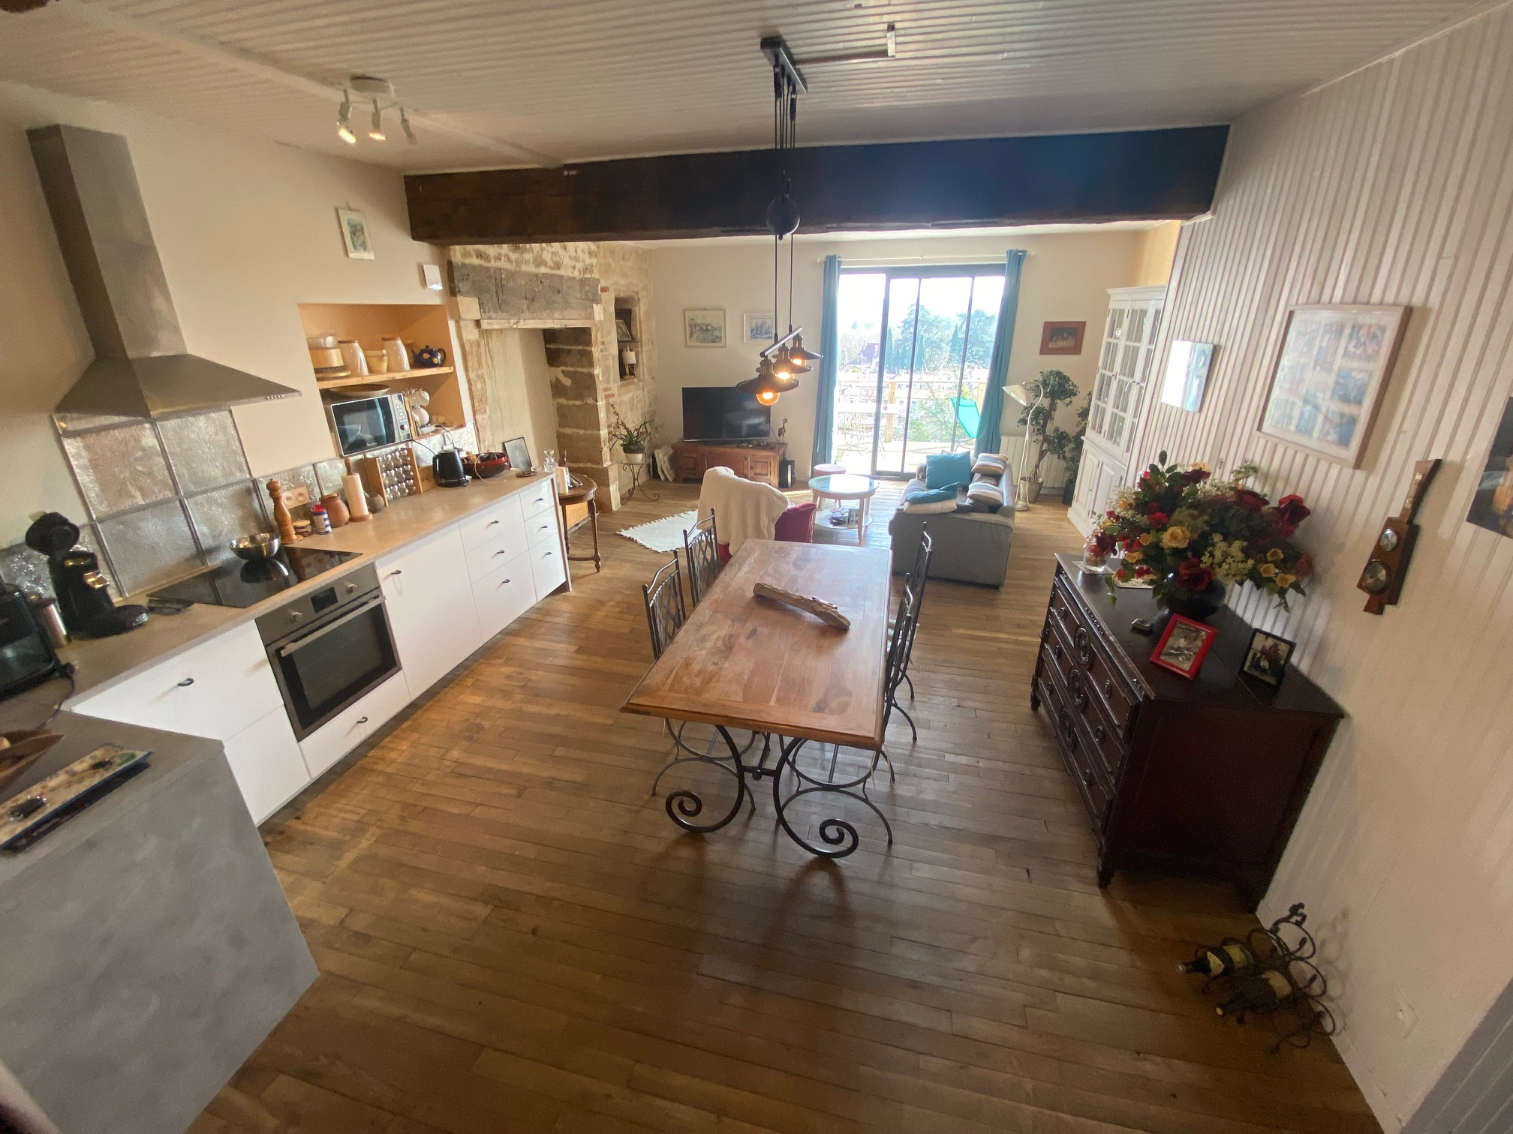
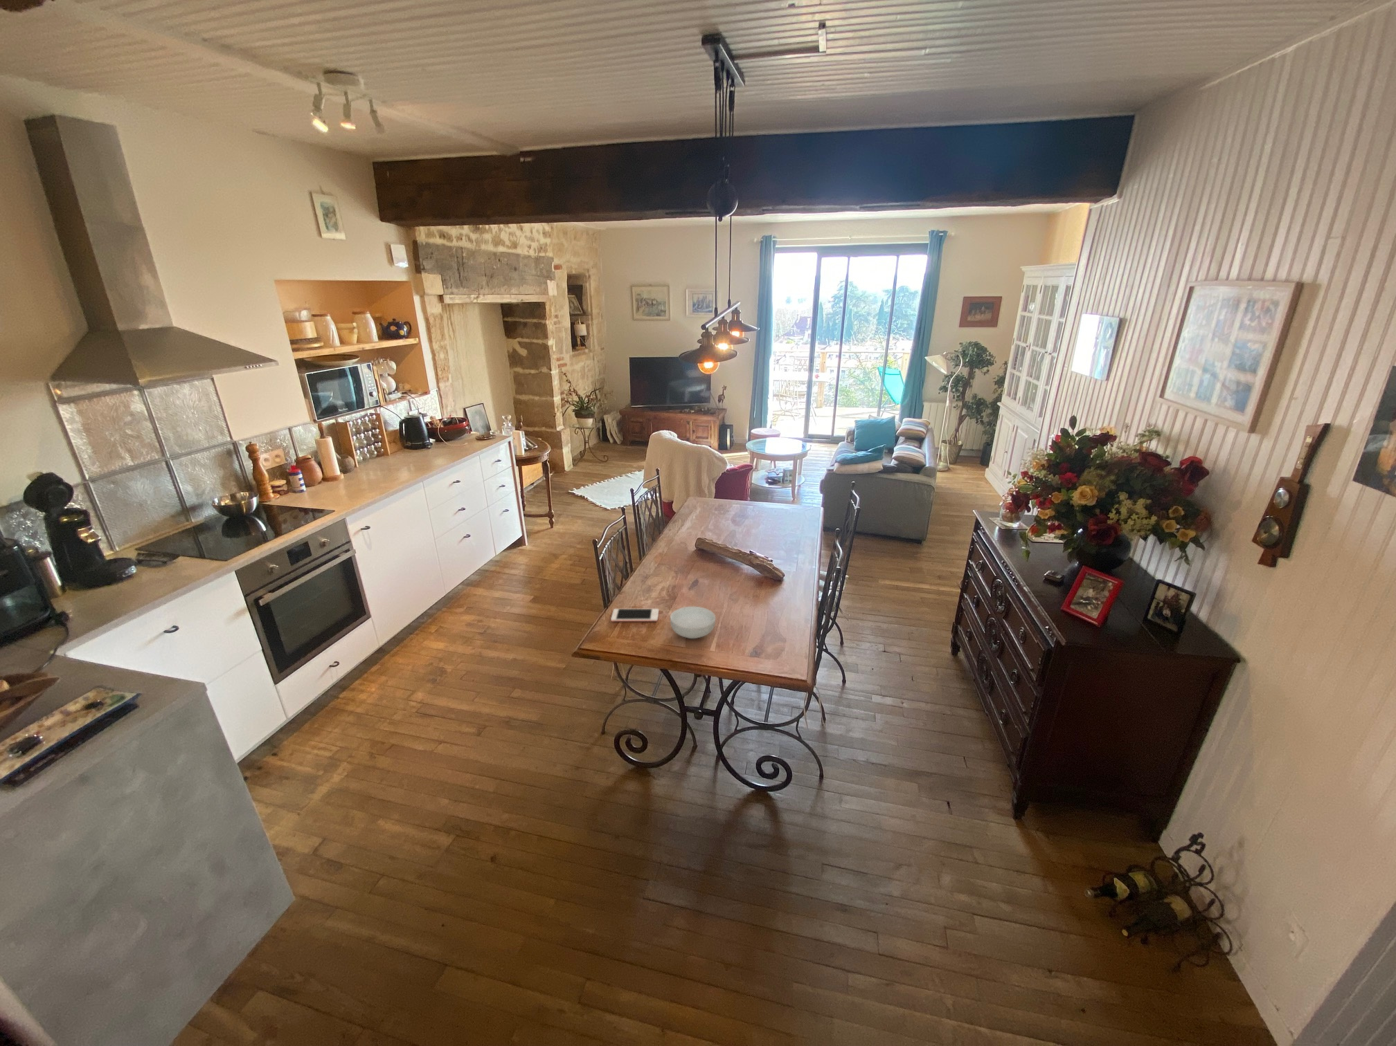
+ cell phone [610,608,660,622]
+ cereal bowl [669,607,716,639]
